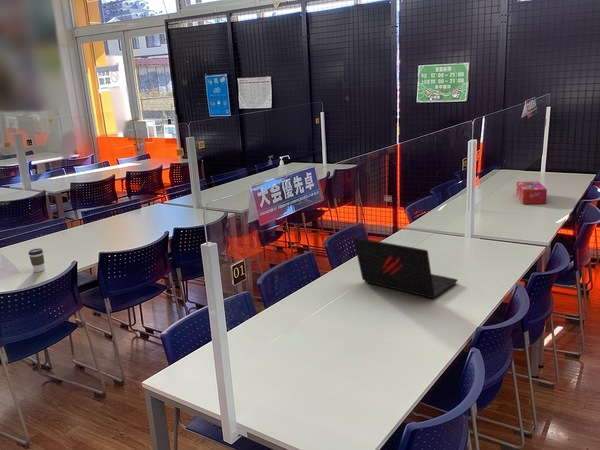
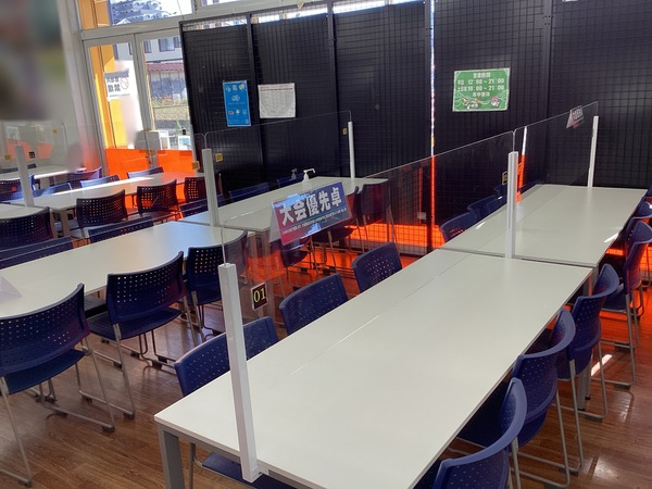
- coffee cup [28,247,46,273]
- laptop [353,236,459,299]
- tissue box [515,180,548,205]
